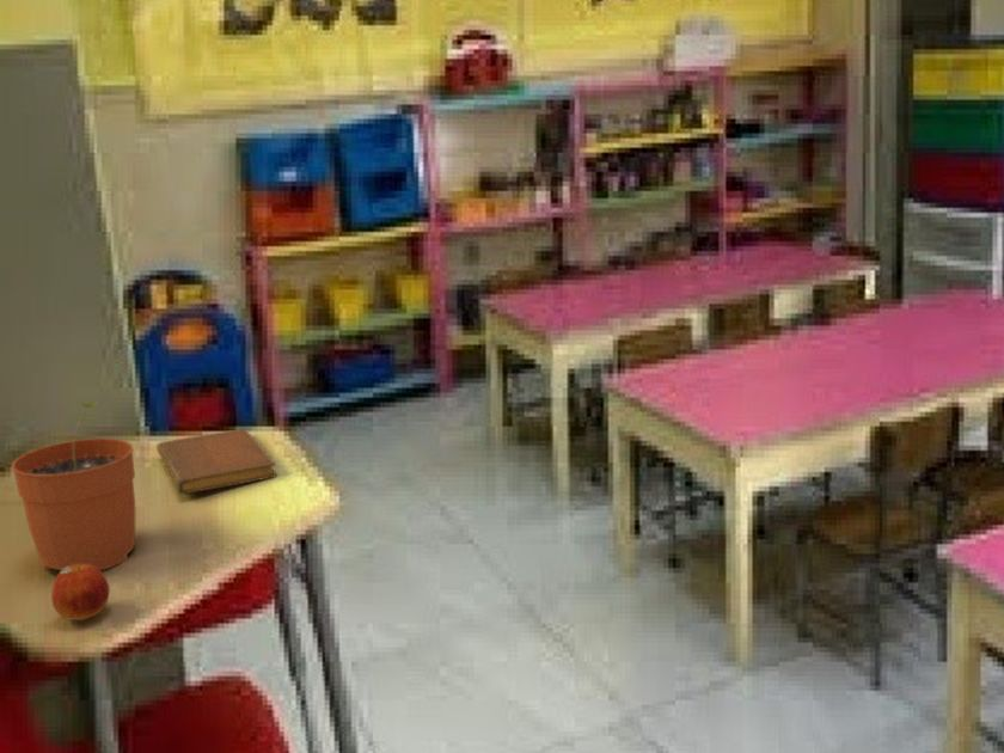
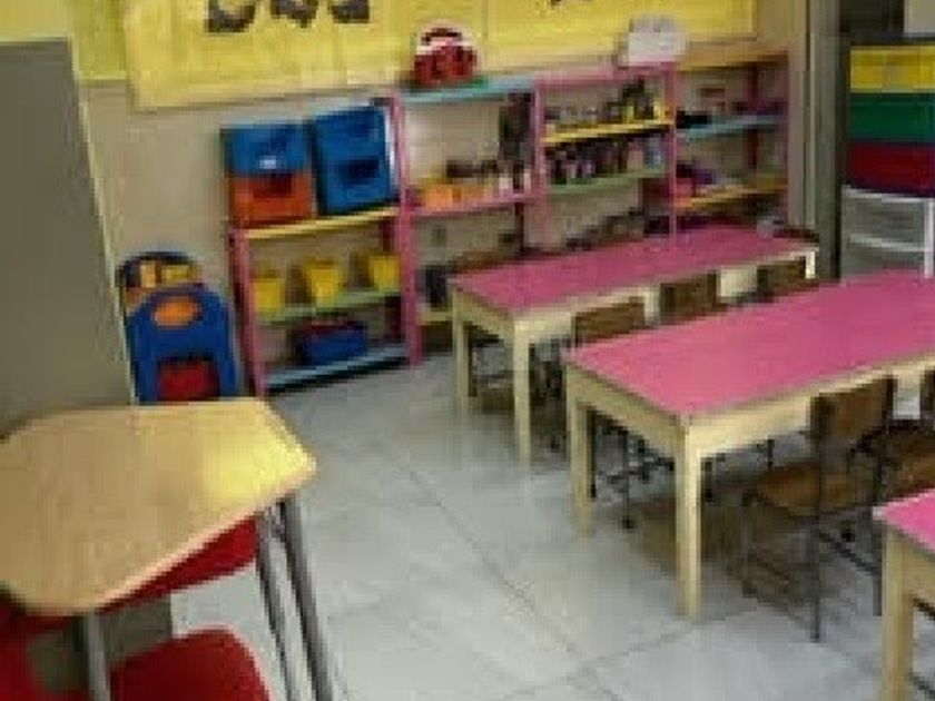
- apple [50,564,110,622]
- plant pot [11,398,136,573]
- notebook [155,428,277,495]
